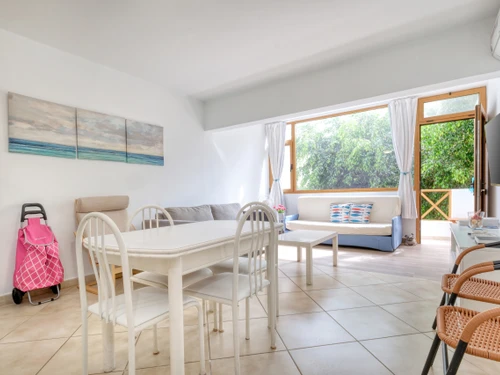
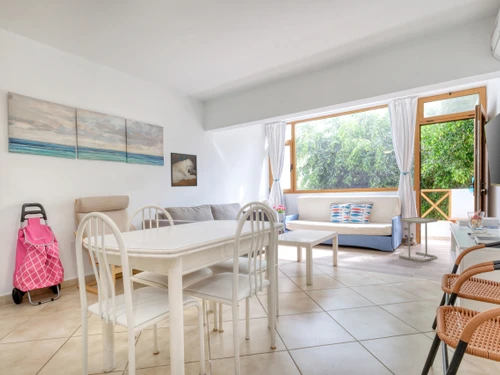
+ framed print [170,152,198,188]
+ side table [398,216,439,263]
